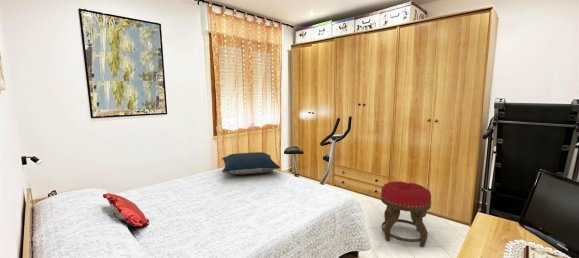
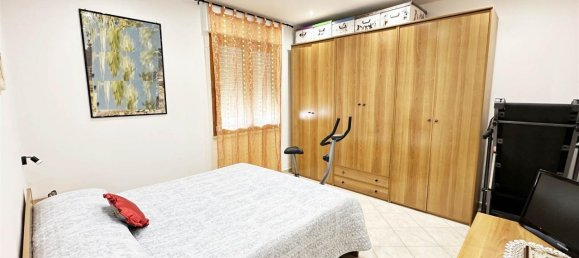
- pillow [221,151,281,175]
- stool [380,180,432,248]
